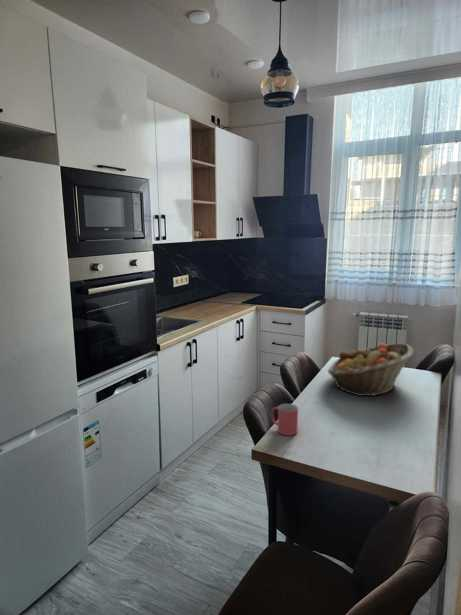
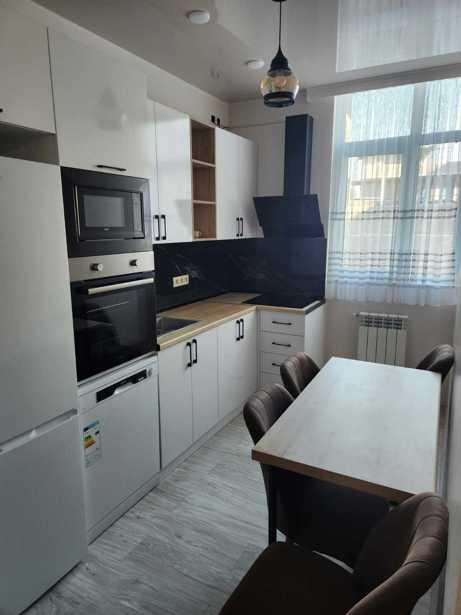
- mug [270,403,299,436]
- fruit basket [327,342,414,397]
